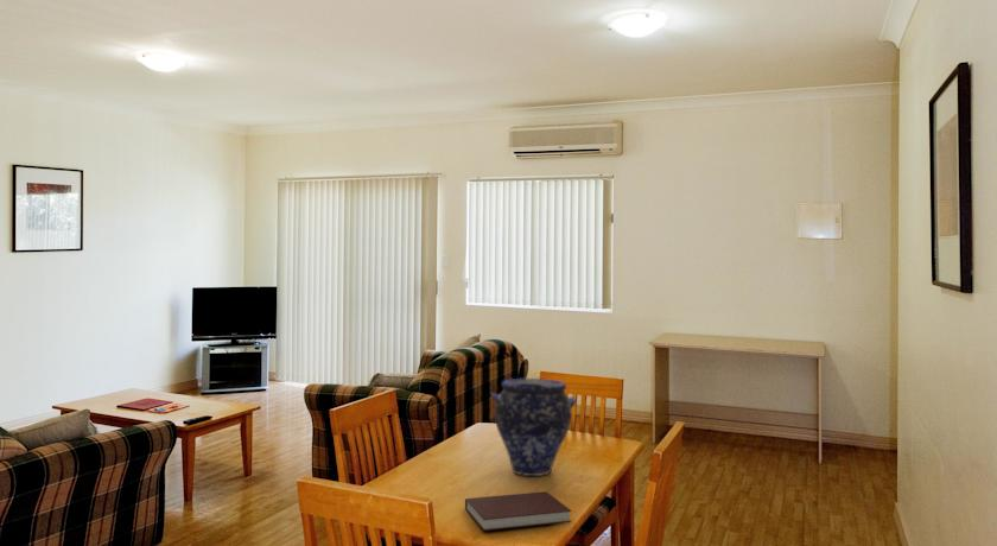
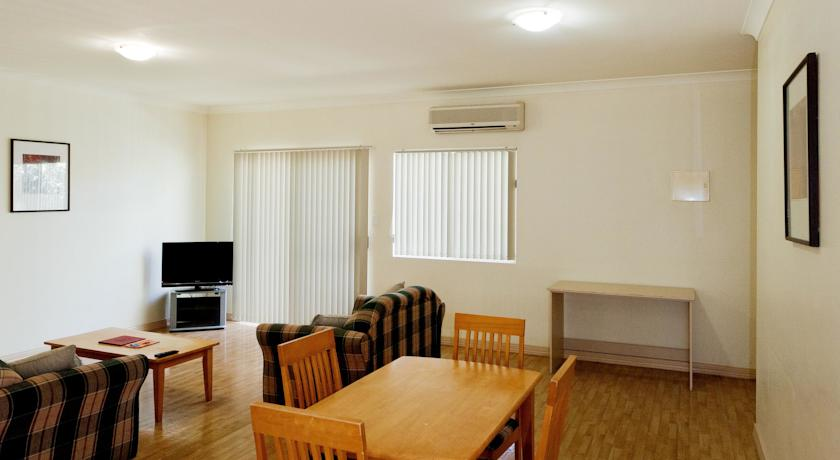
- notebook [464,490,572,532]
- vase [490,377,578,477]
